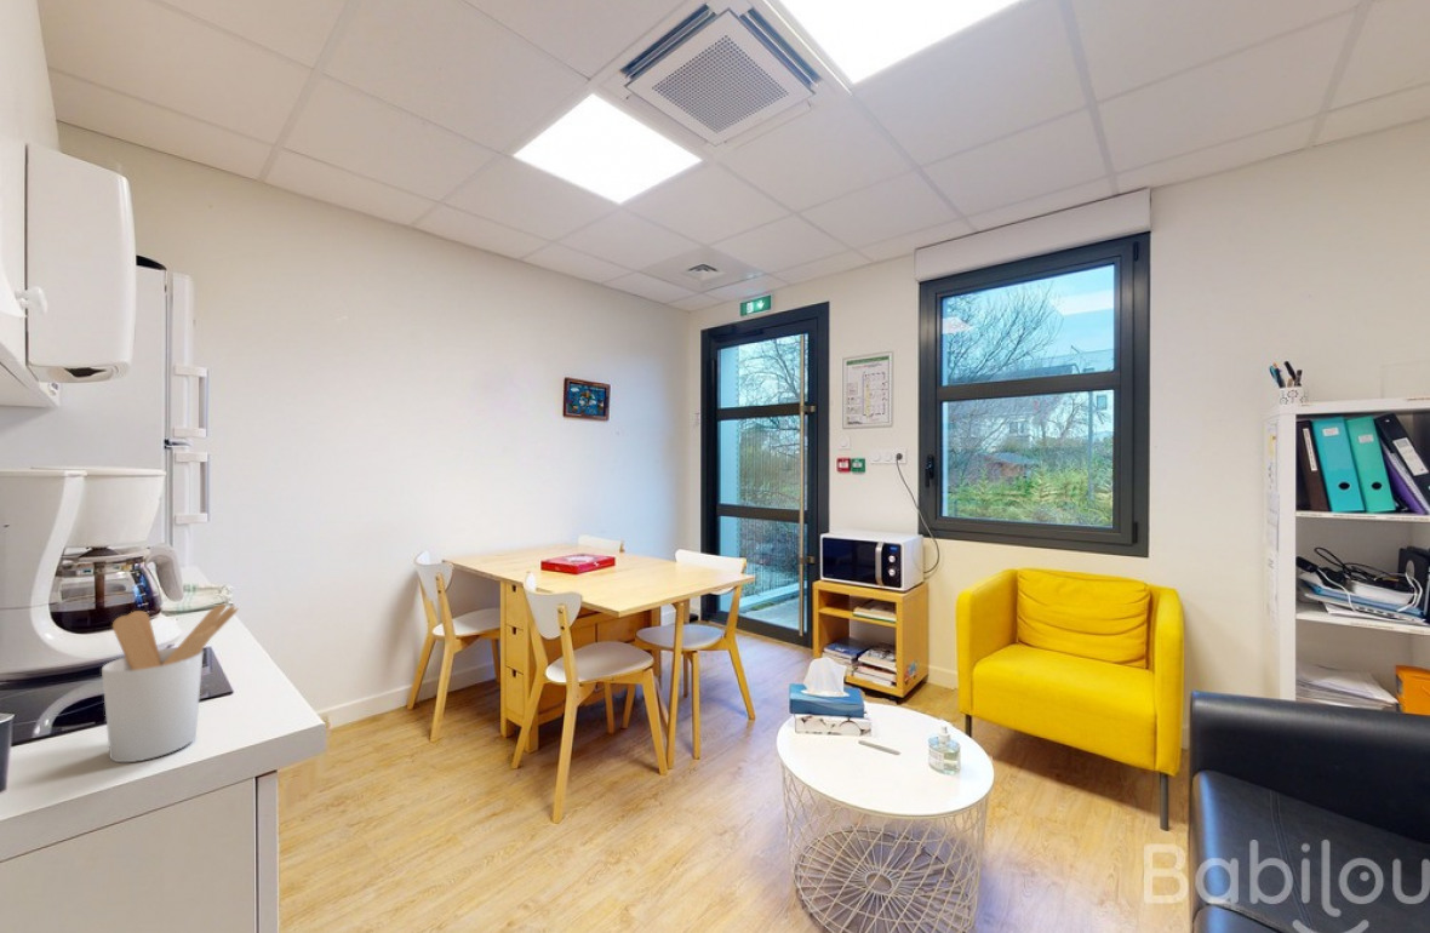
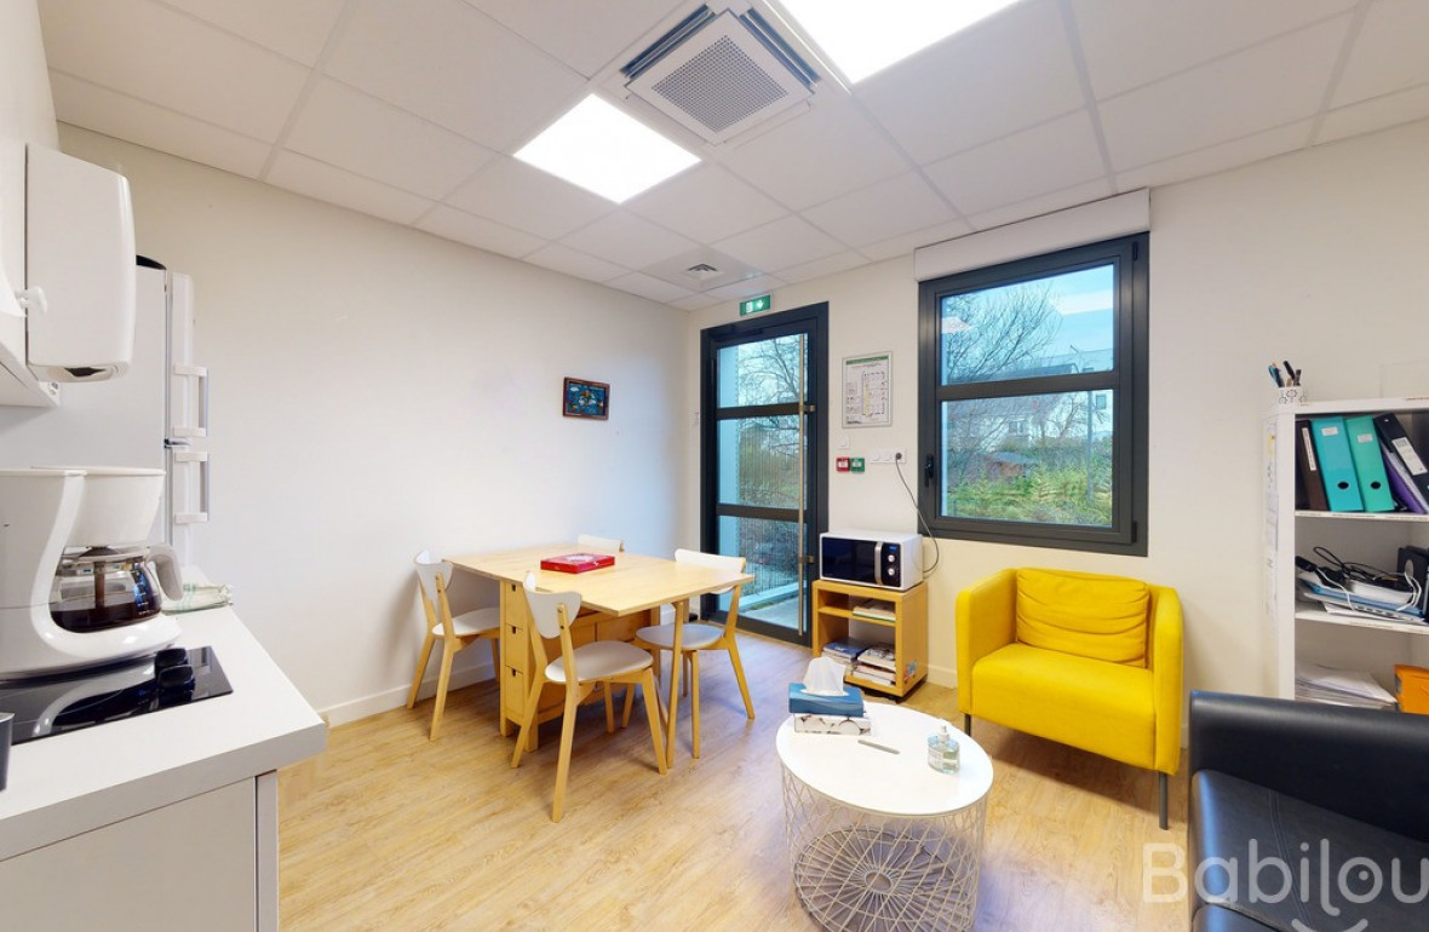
- utensil holder [101,603,240,763]
